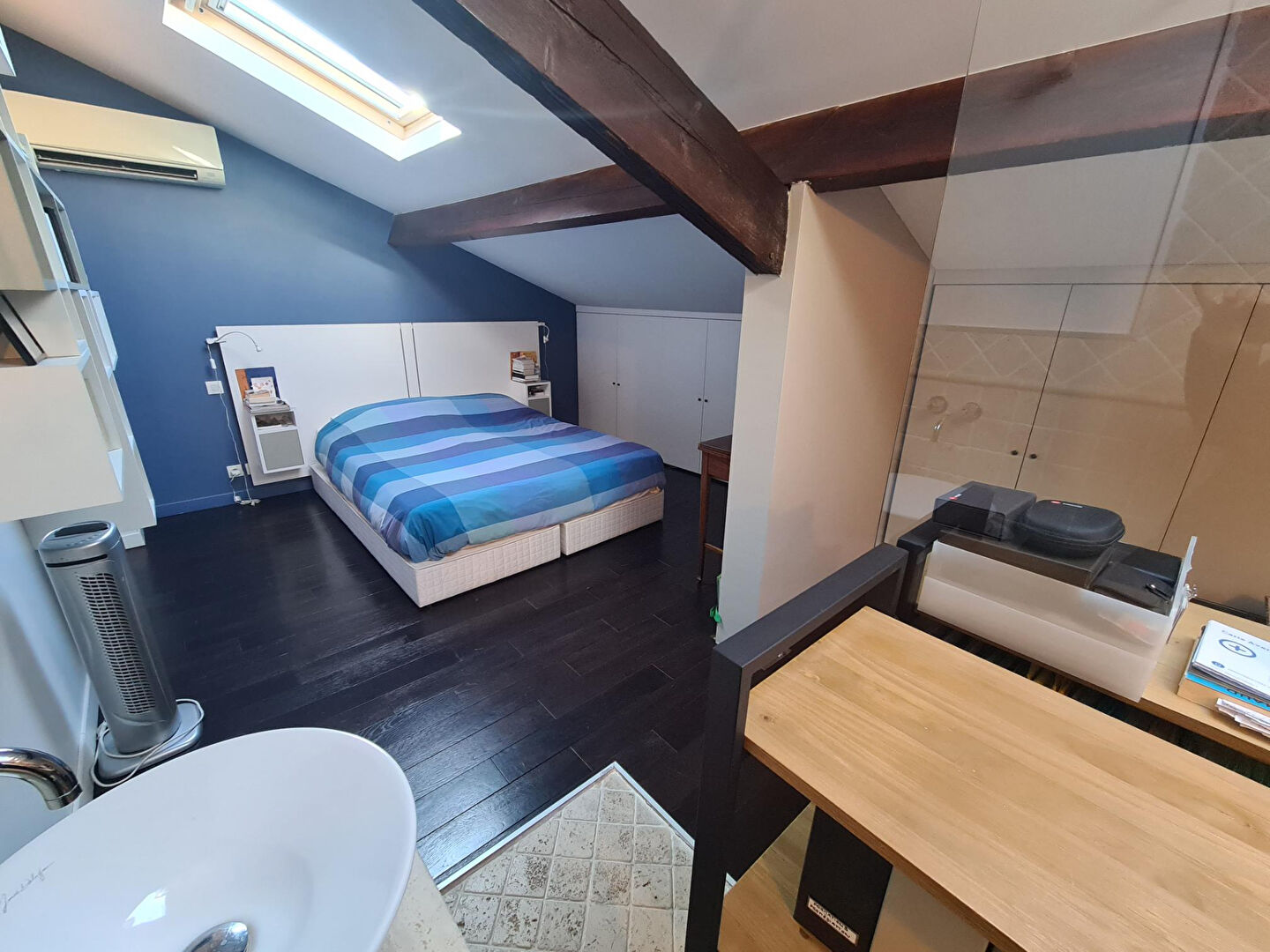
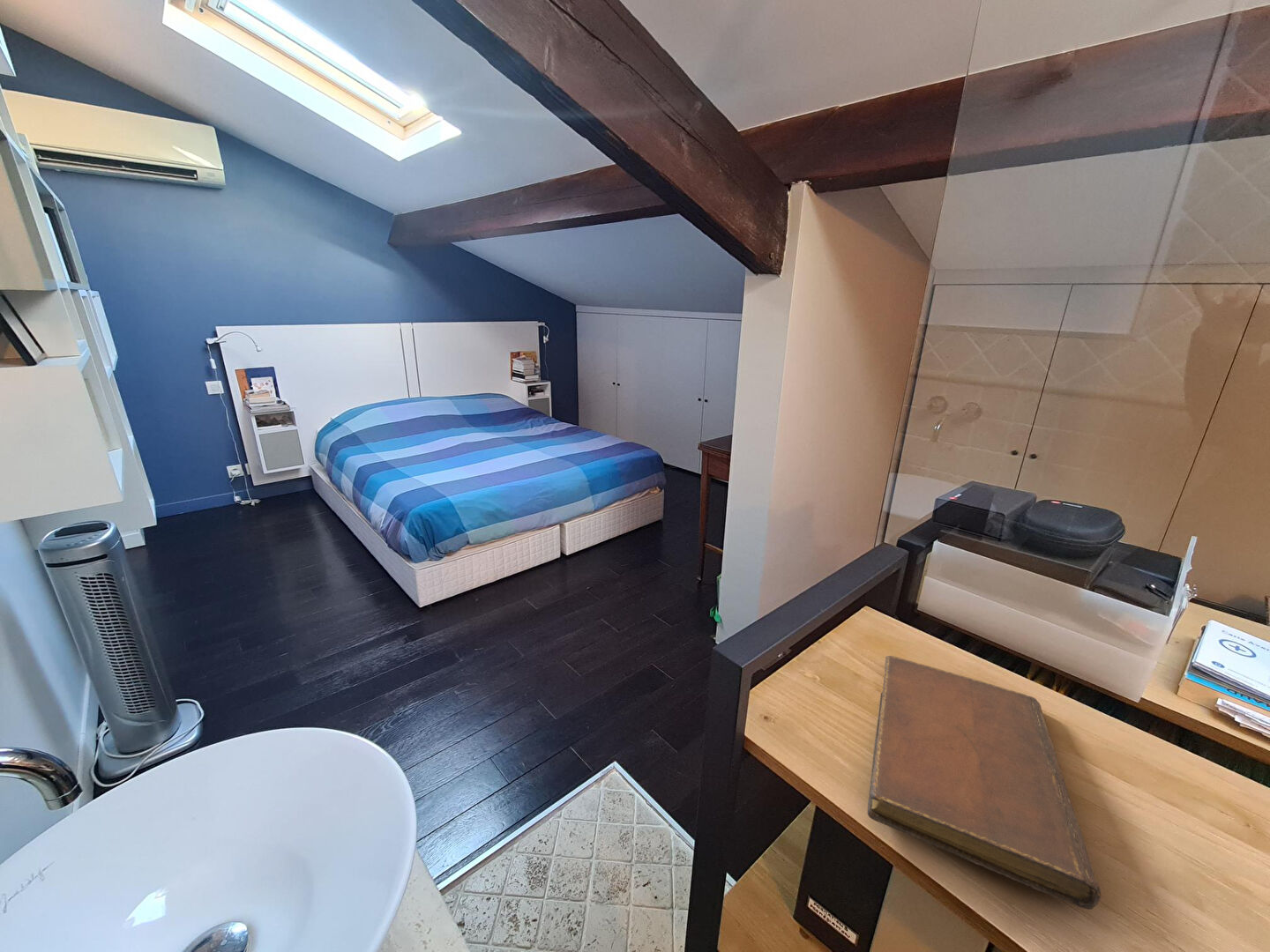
+ notebook [867,655,1102,911]
